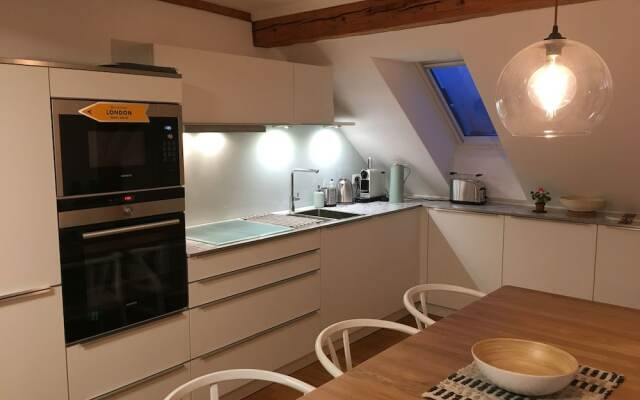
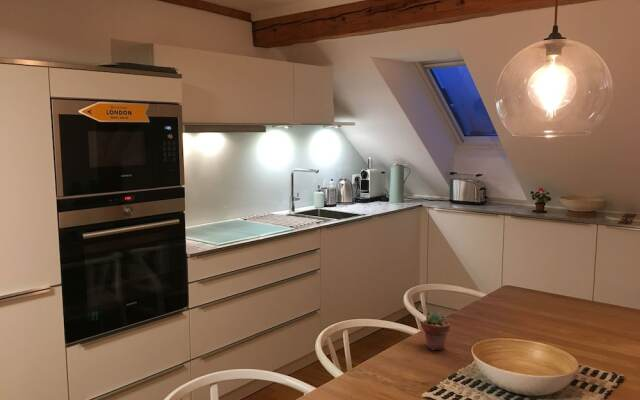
+ potted succulent [422,311,451,351]
